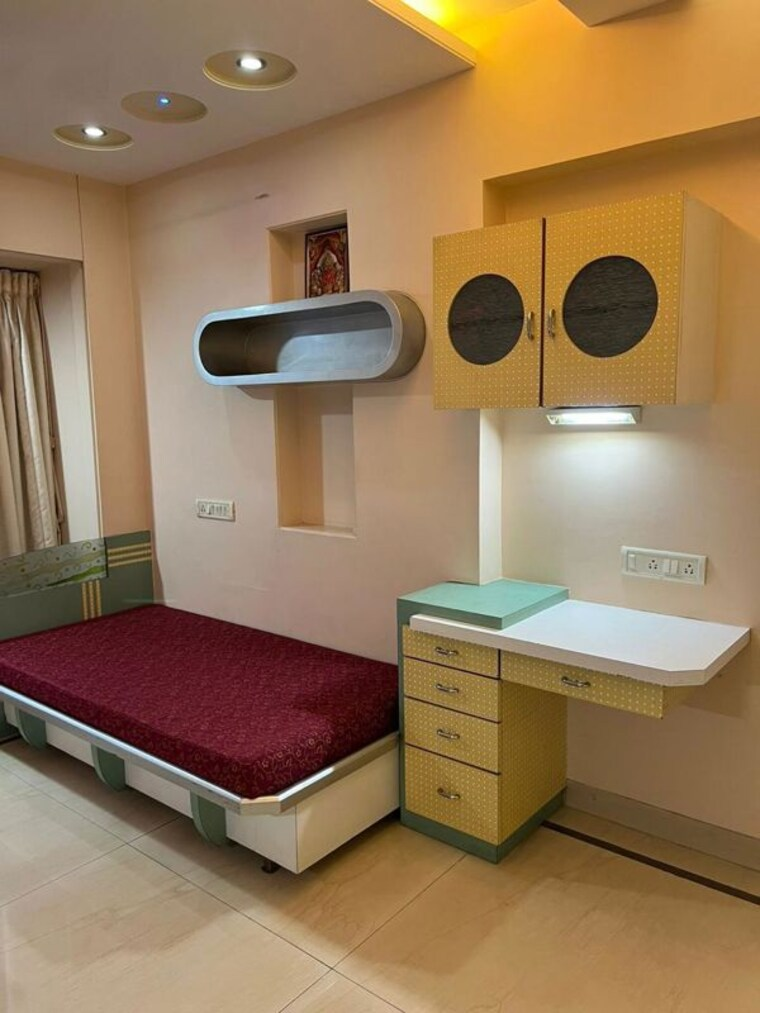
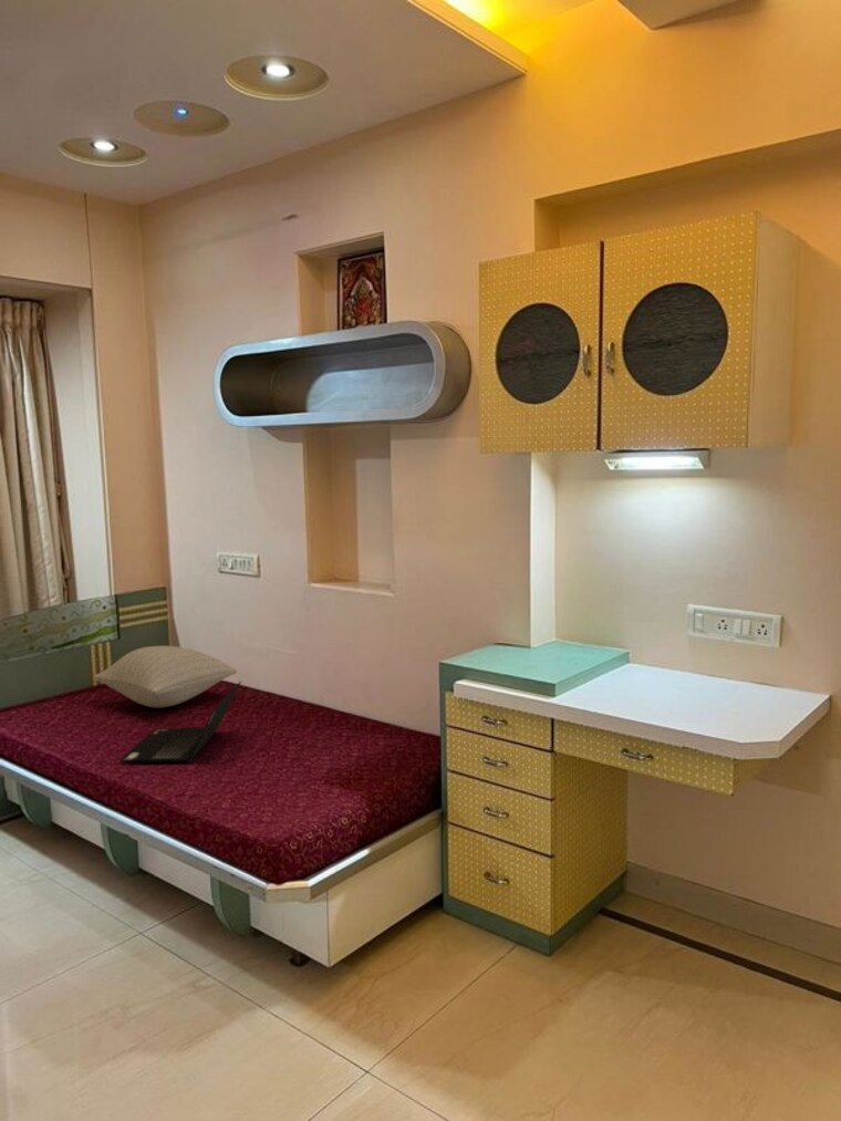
+ laptop computer [120,681,242,765]
+ pillow [93,645,238,709]
